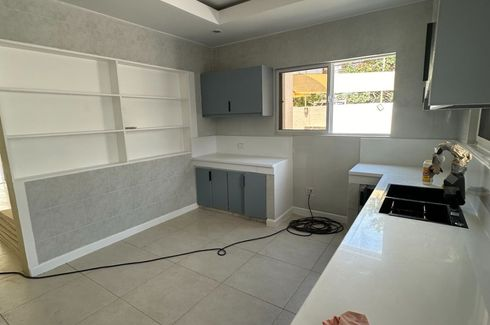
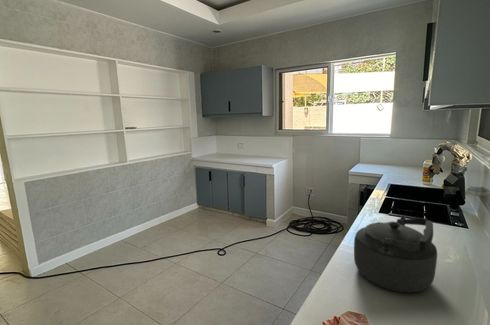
+ kettle [353,214,438,294]
